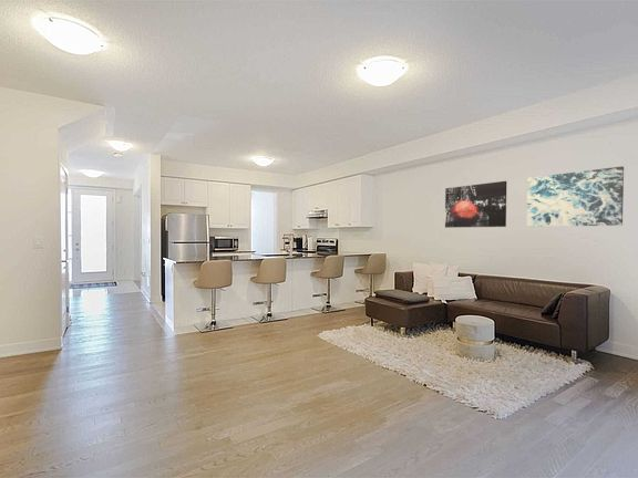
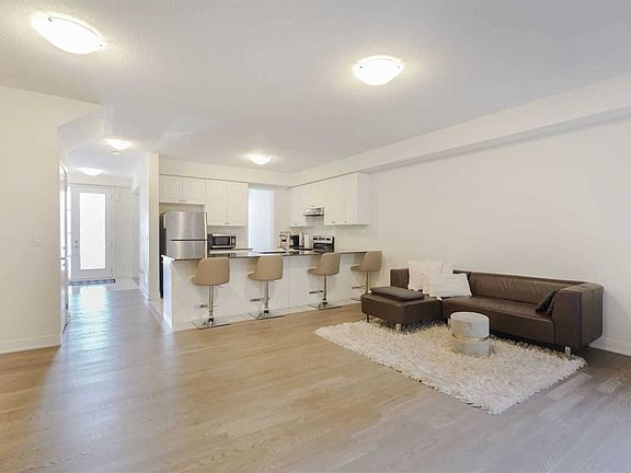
- wall art [444,180,507,229]
- wall art [526,166,625,228]
